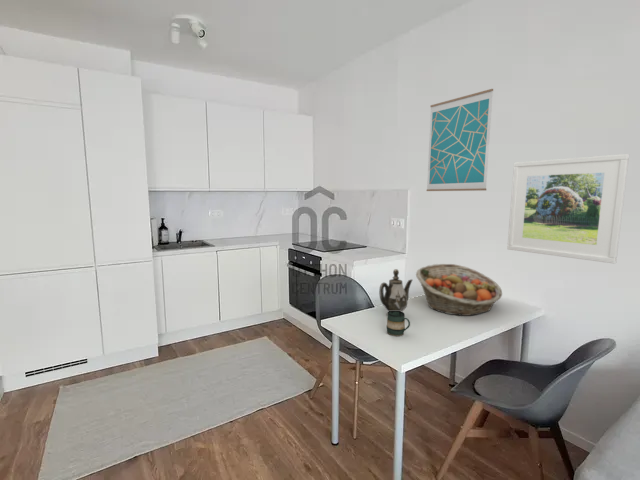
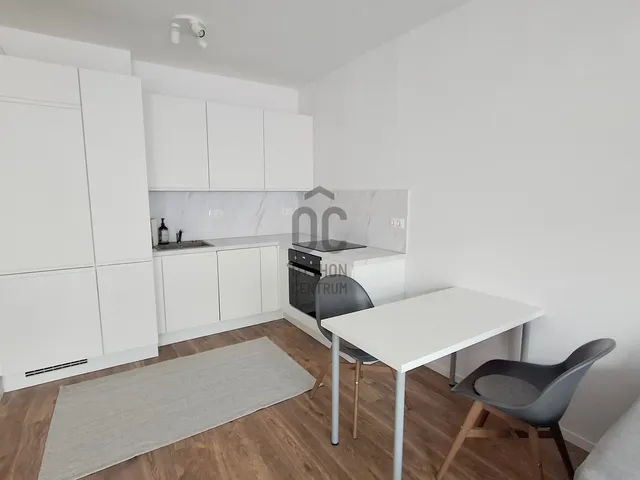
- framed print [506,153,630,265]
- teapot [378,268,413,317]
- mug [386,311,411,337]
- fruit basket [415,263,503,317]
- wall art [426,88,494,192]
